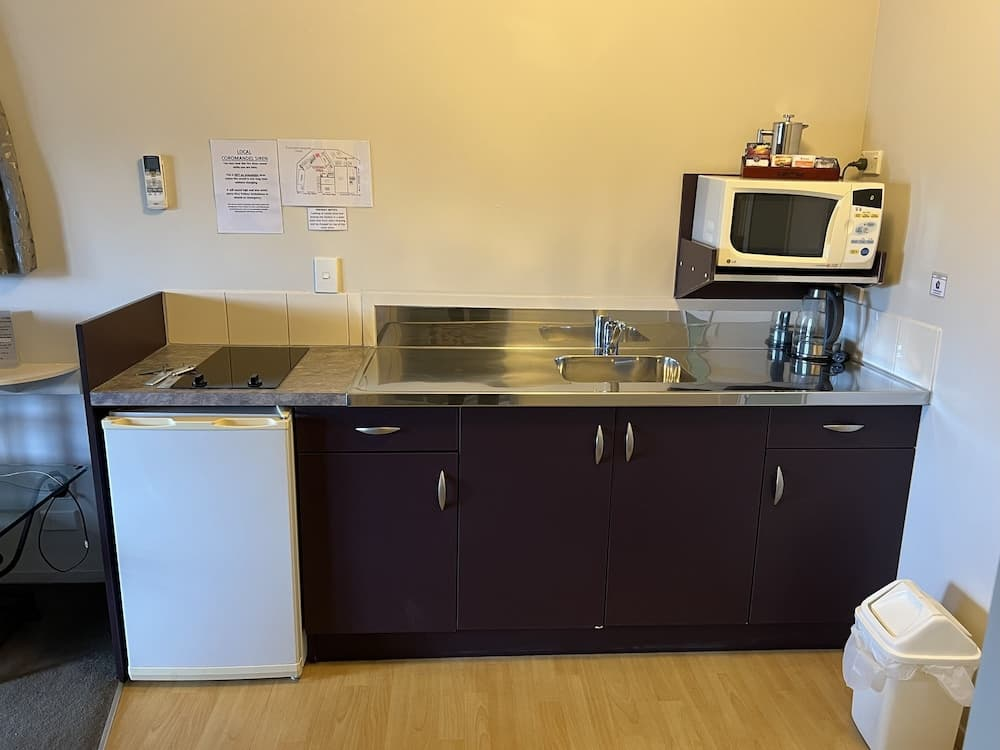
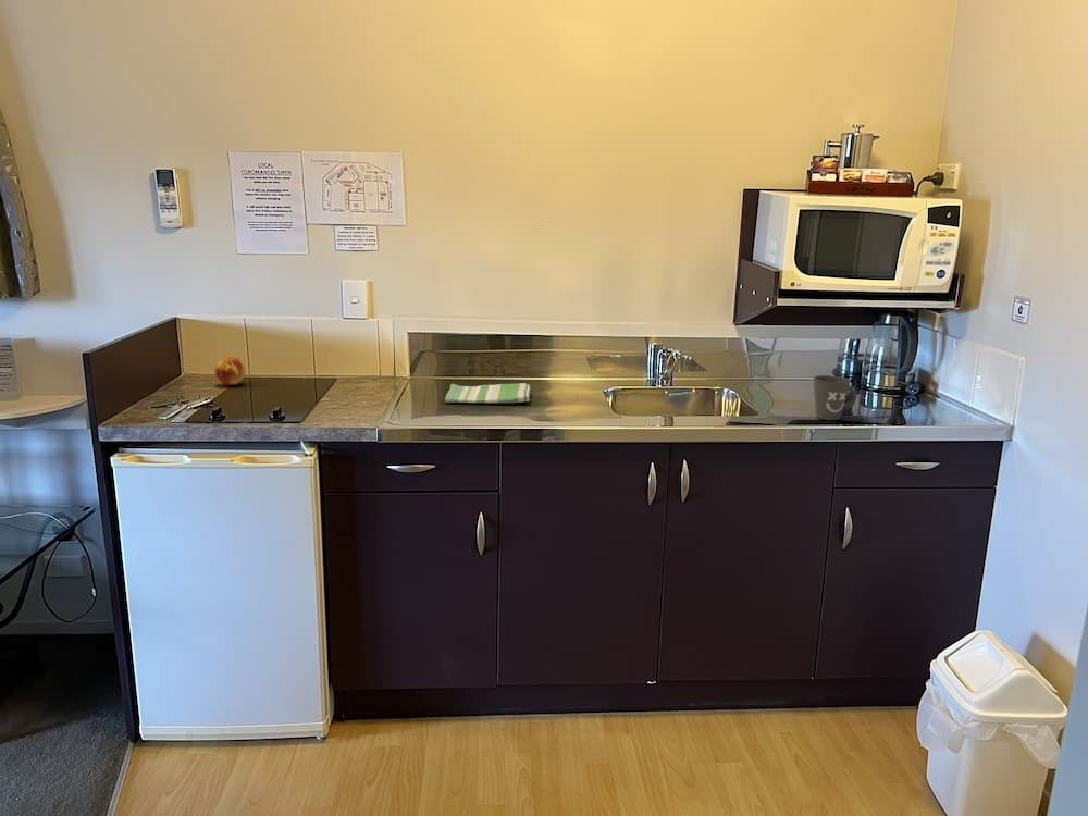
+ mug [813,374,858,421]
+ fruit [213,356,247,386]
+ dish towel [444,382,531,404]
